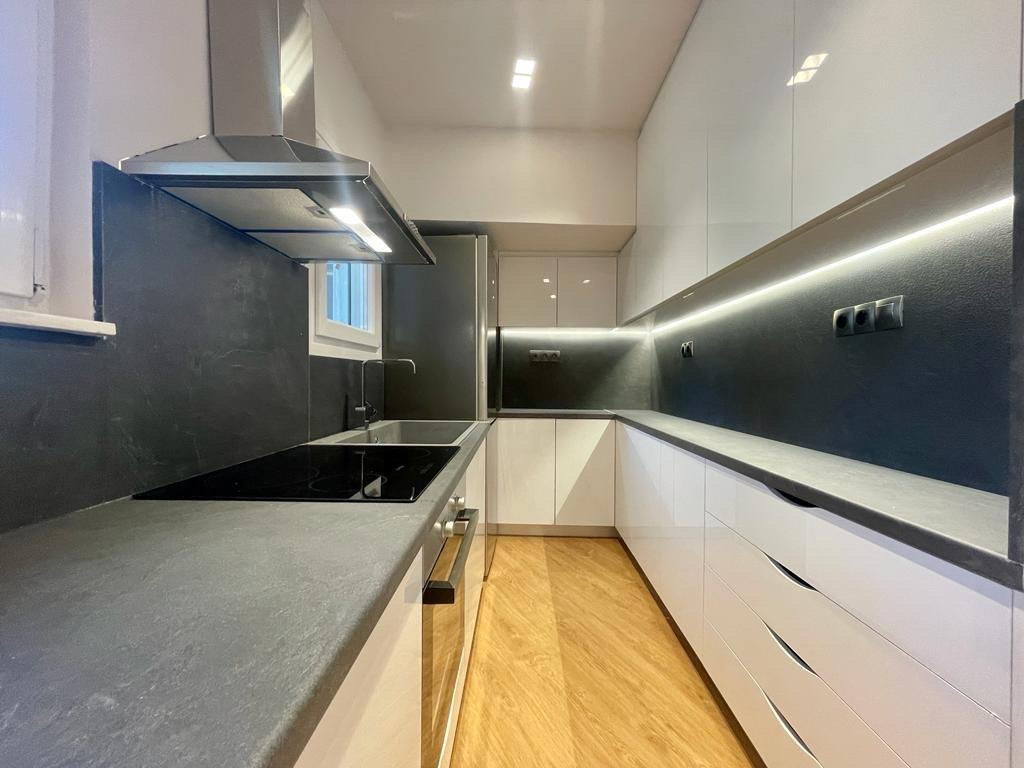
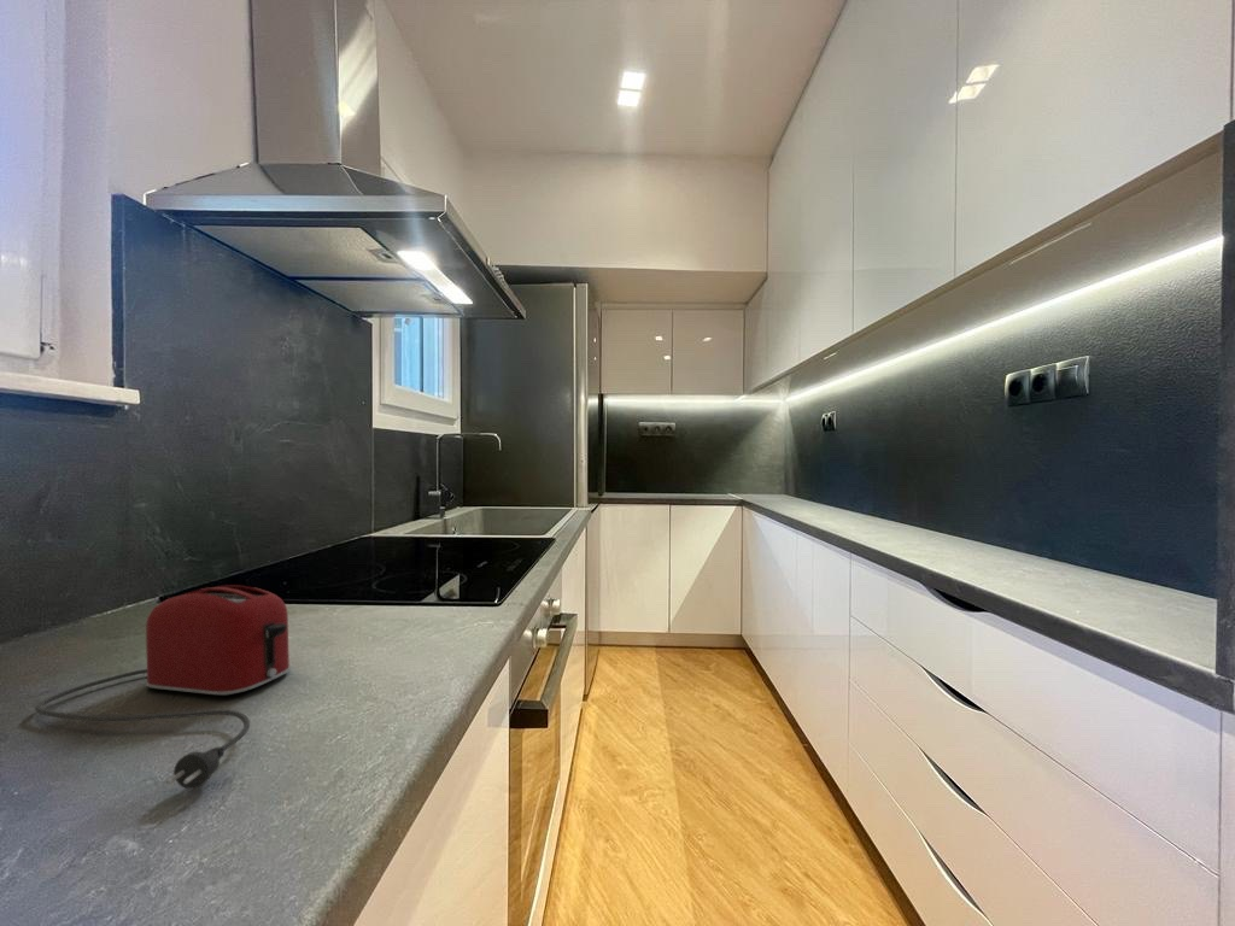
+ toaster [34,584,292,790]
